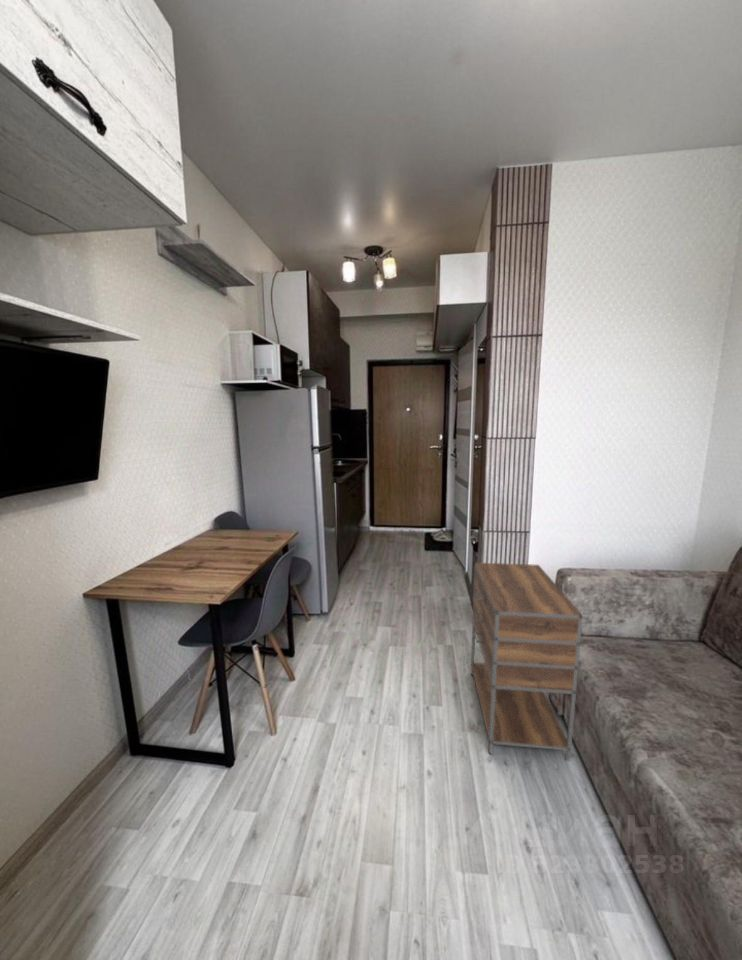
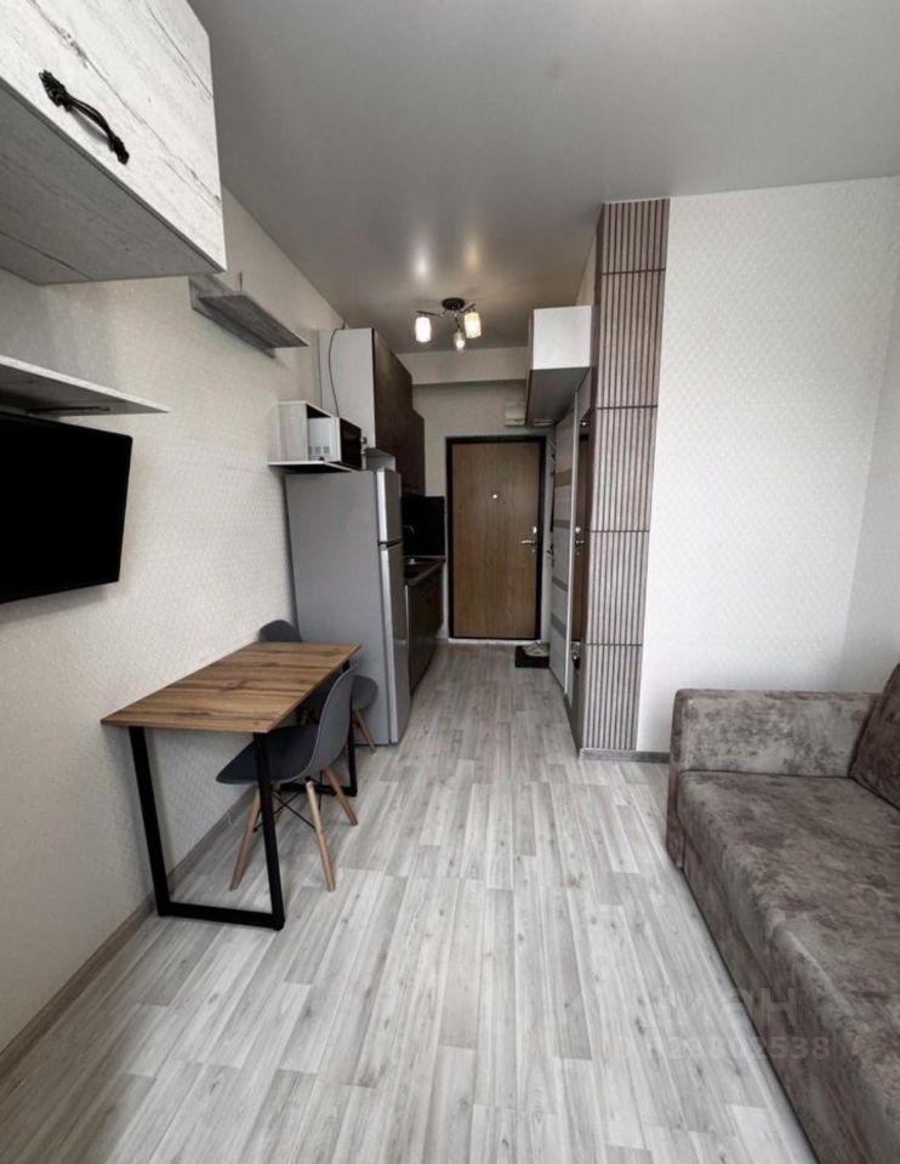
- nightstand [470,562,584,762]
